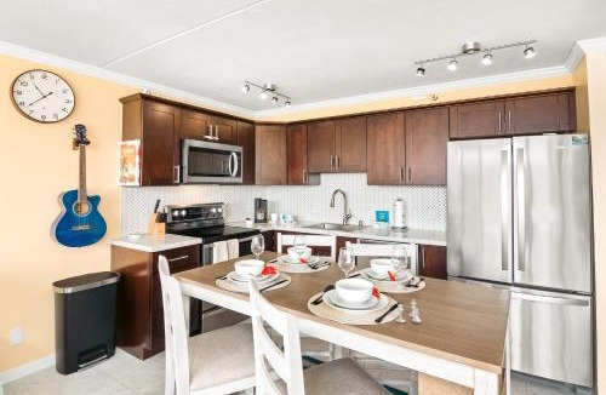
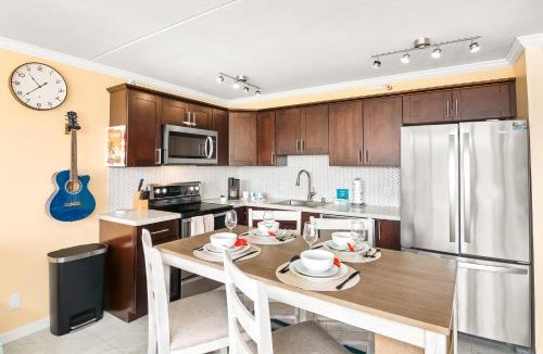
- salt and pepper shaker set [395,298,422,324]
